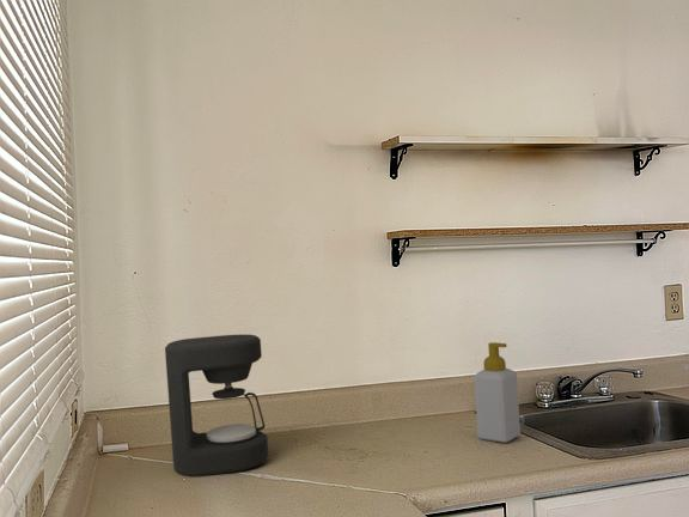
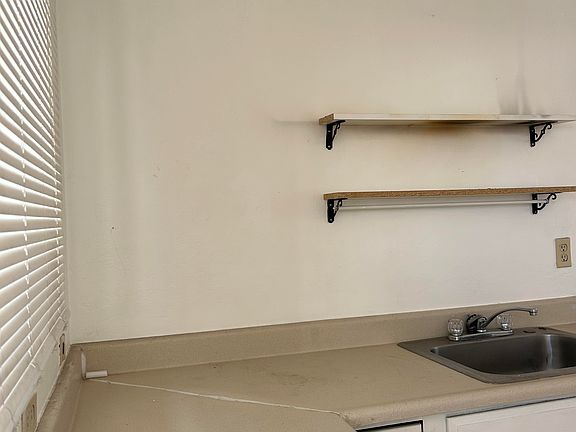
- coffee maker [164,333,269,479]
- soap bottle [472,341,522,444]
